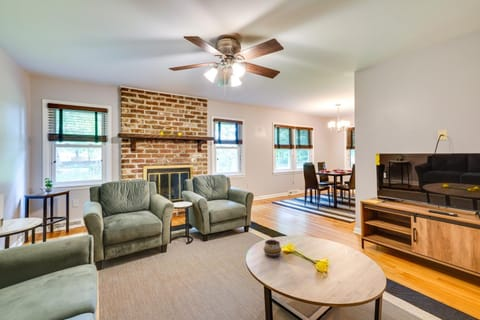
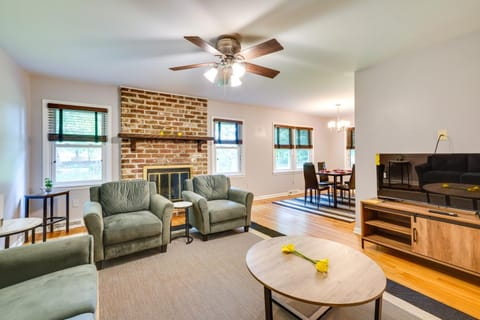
- decorative bowl [263,239,282,258]
